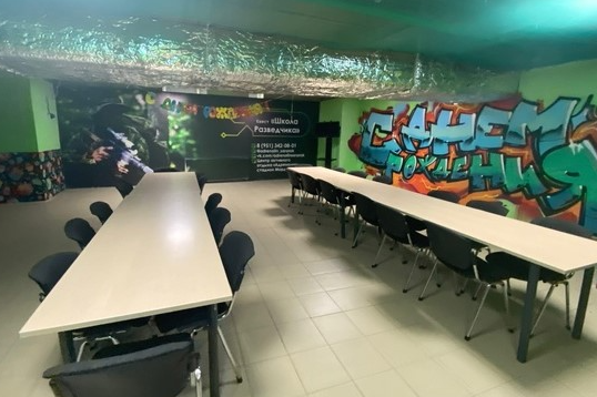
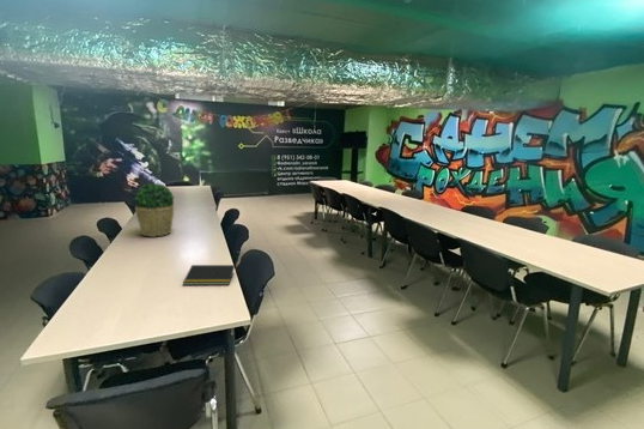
+ potted plant [134,182,176,238]
+ notepad [182,264,236,286]
